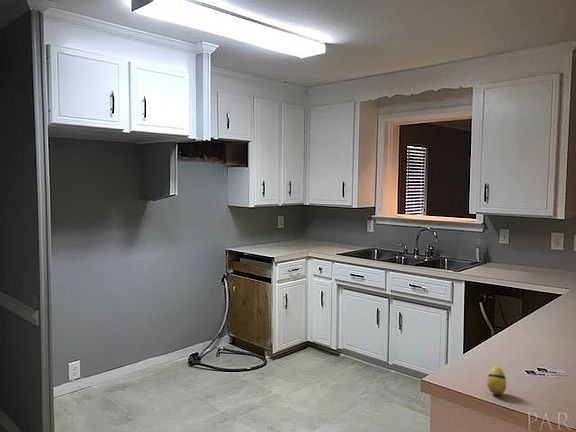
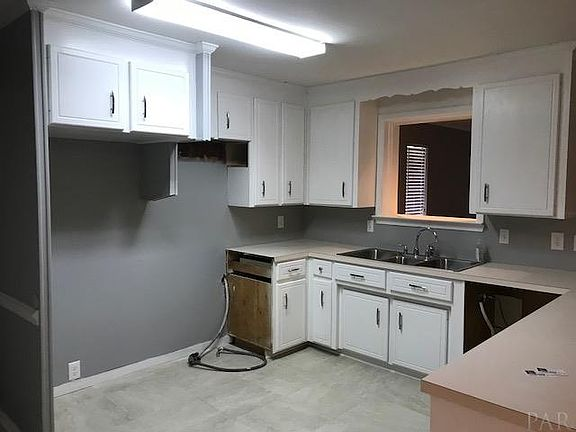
- decorative egg [486,365,507,396]
